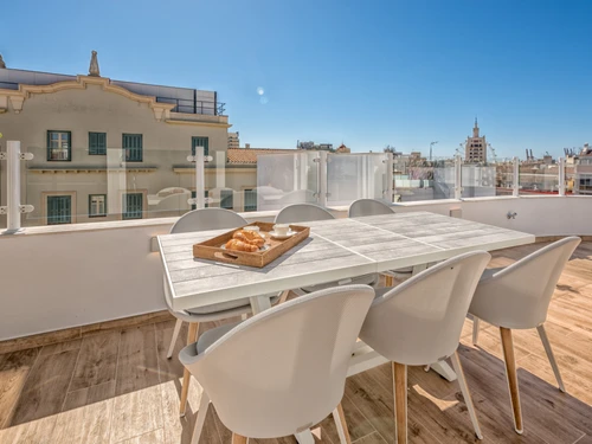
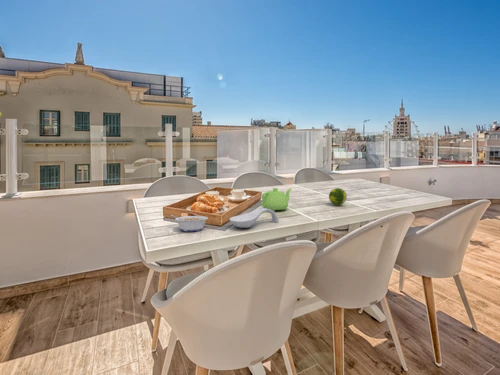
+ teapot [260,187,293,212]
+ legume [170,214,209,232]
+ spoon rest [229,207,280,229]
+ fruit [328,187,348,206]
